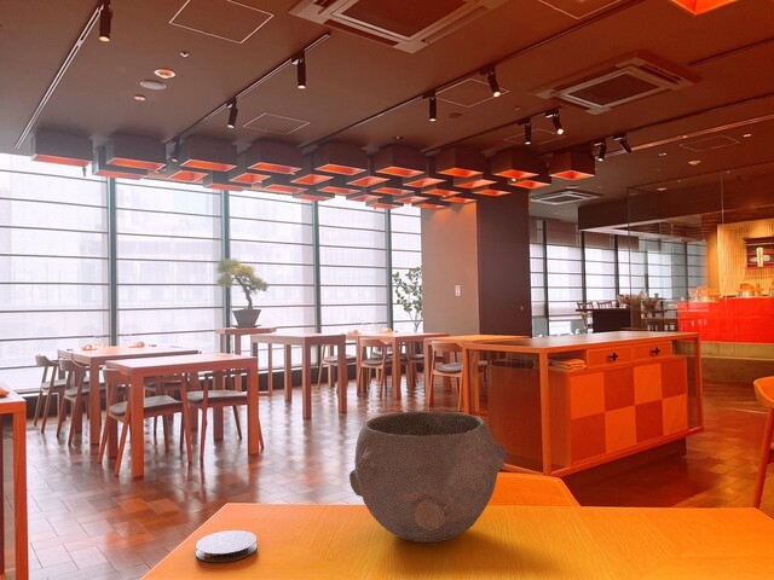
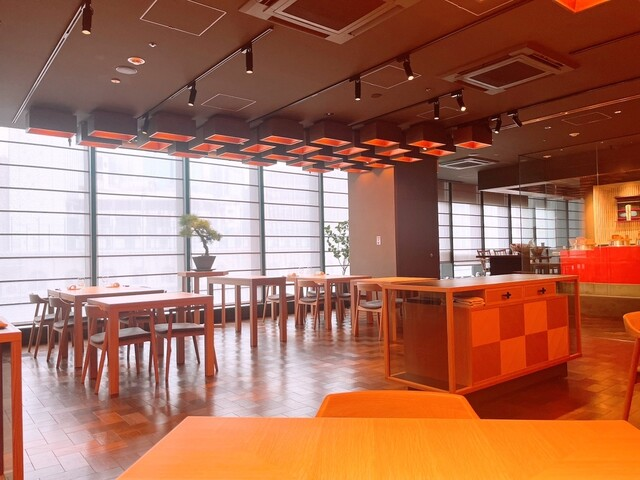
- bowl [348,410,508,544]
- coaster [195,529,258,563]
